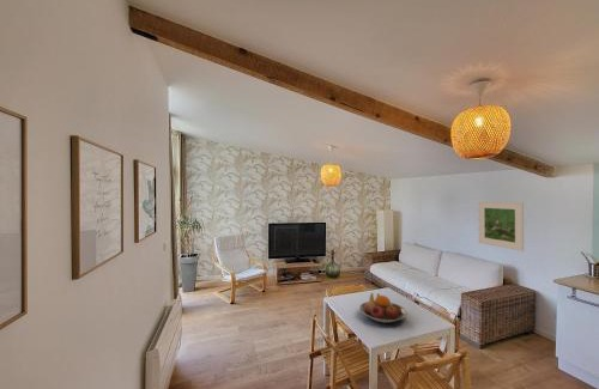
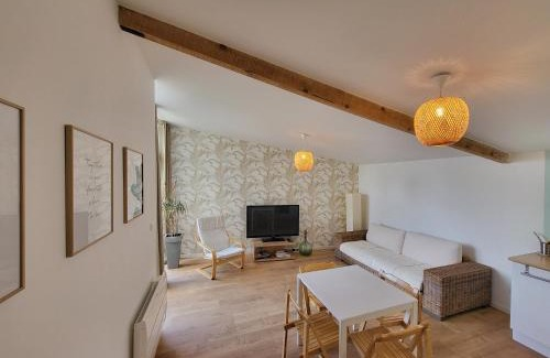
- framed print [477,200,525,253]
- fruit bowl [358,292,409,324]
